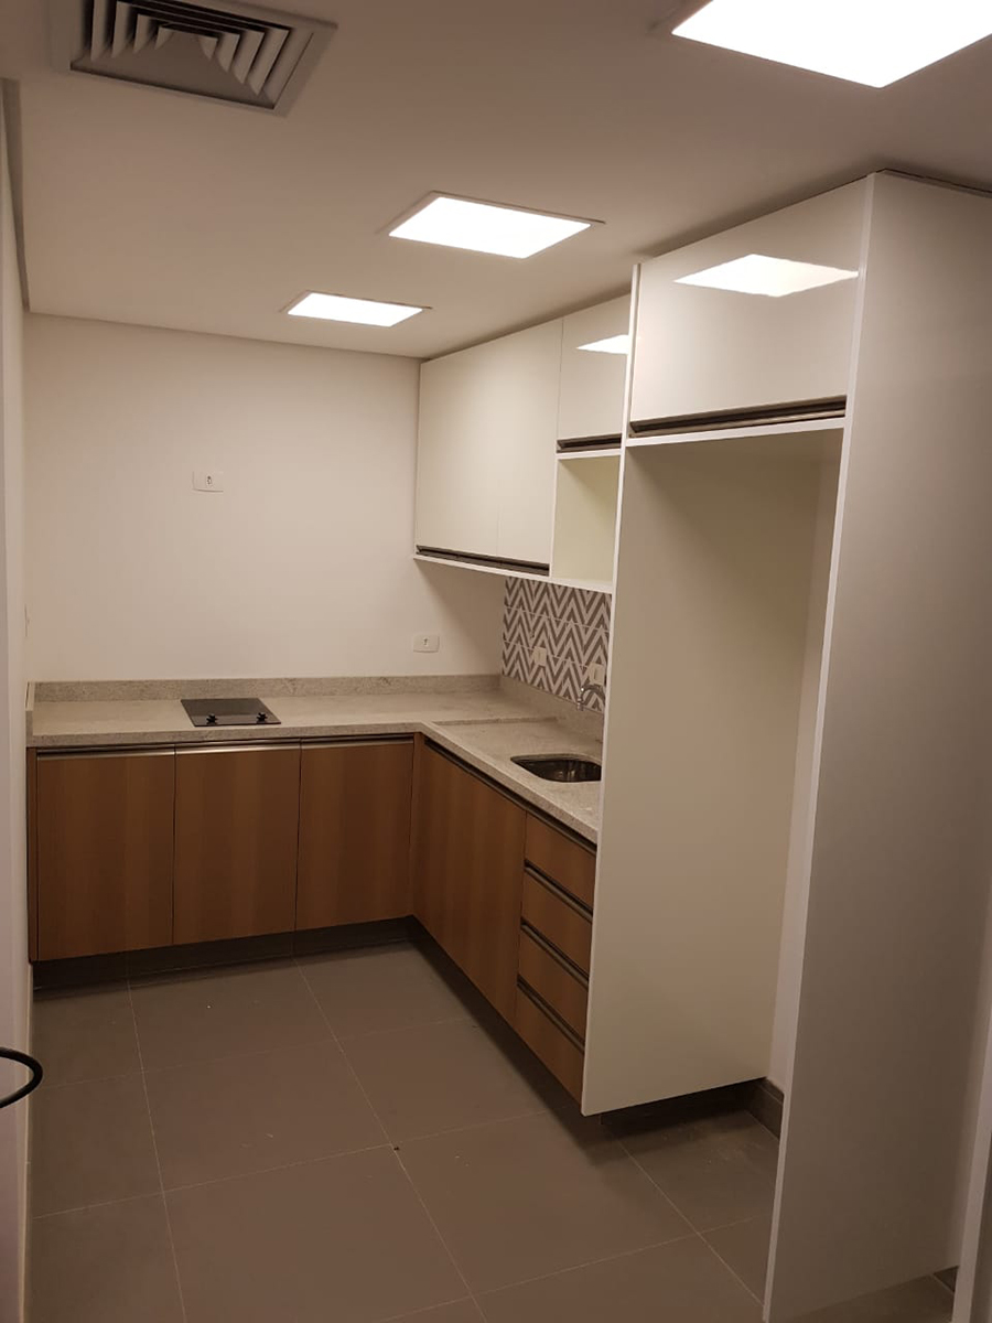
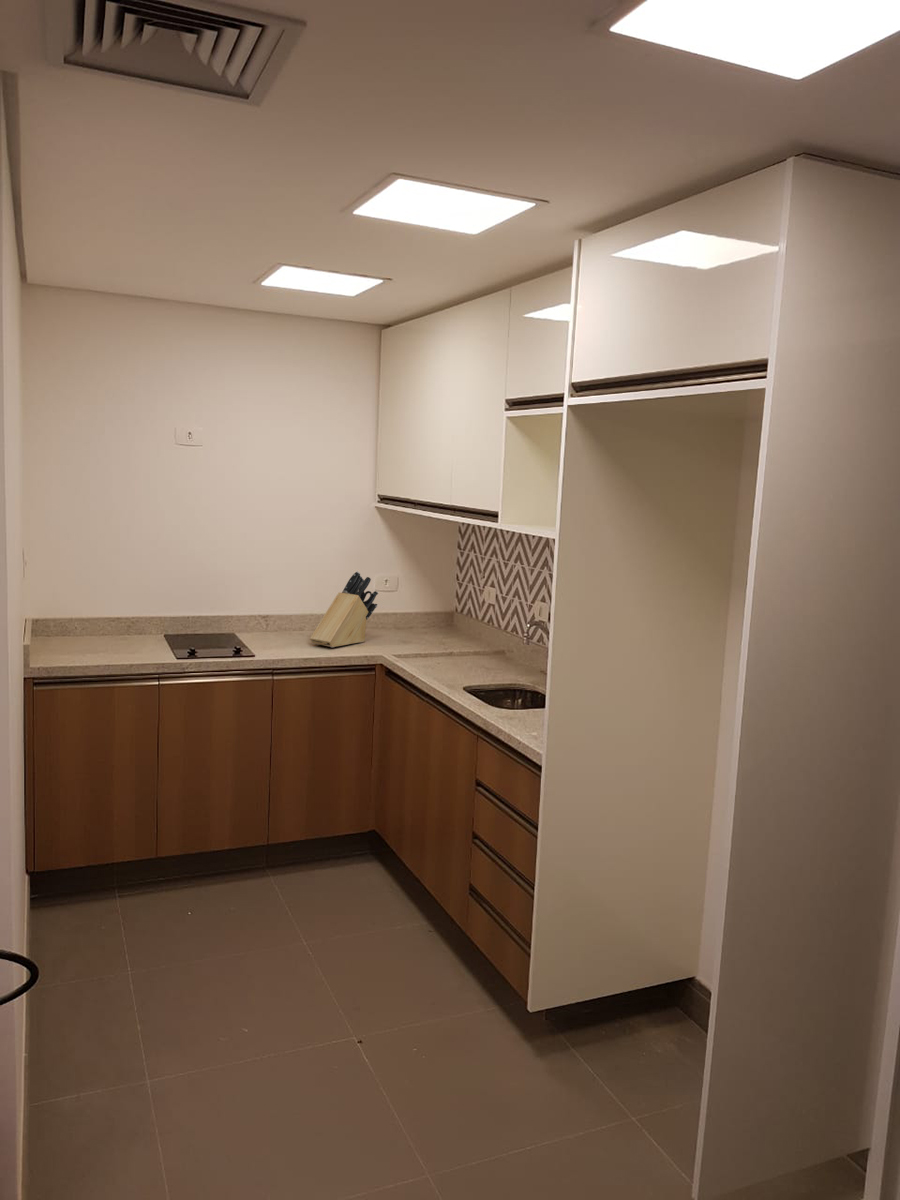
+ knife block [309,571,379,648]
